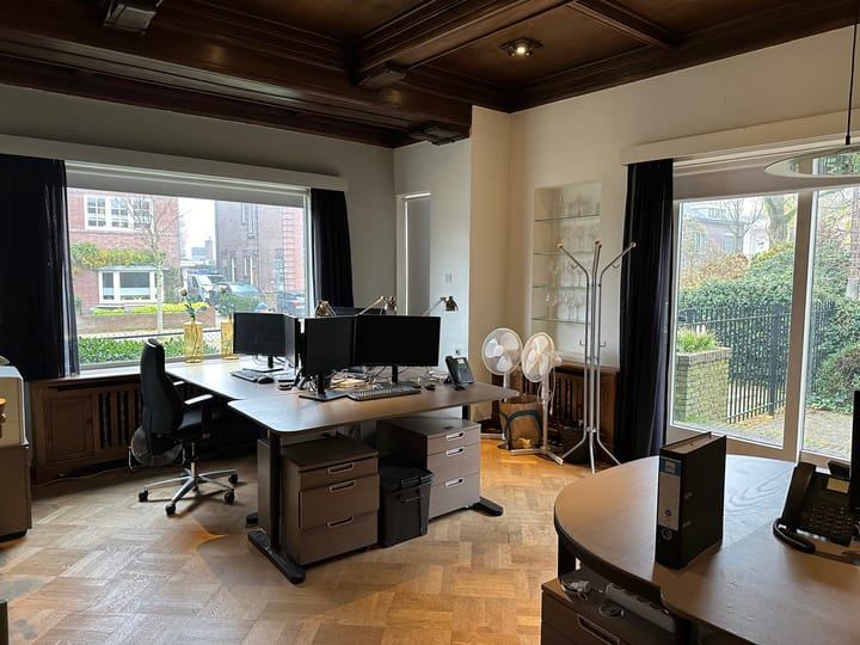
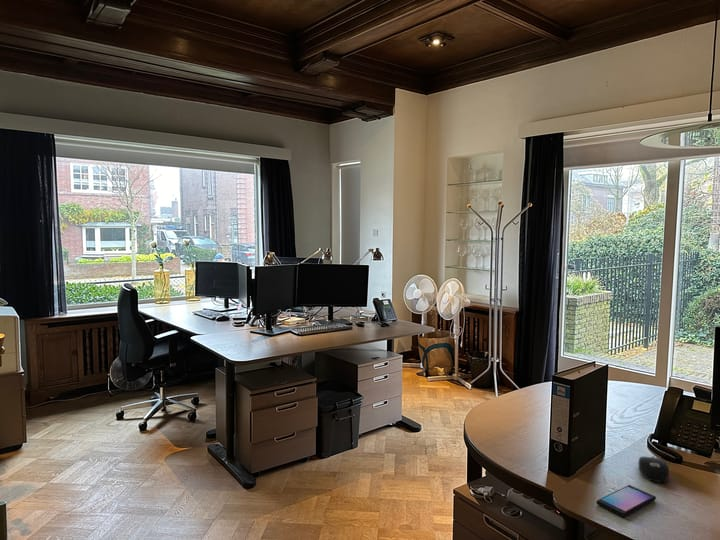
+ smartphone [596,484,657,518]
+ computer mouse [637,455,670,483]
